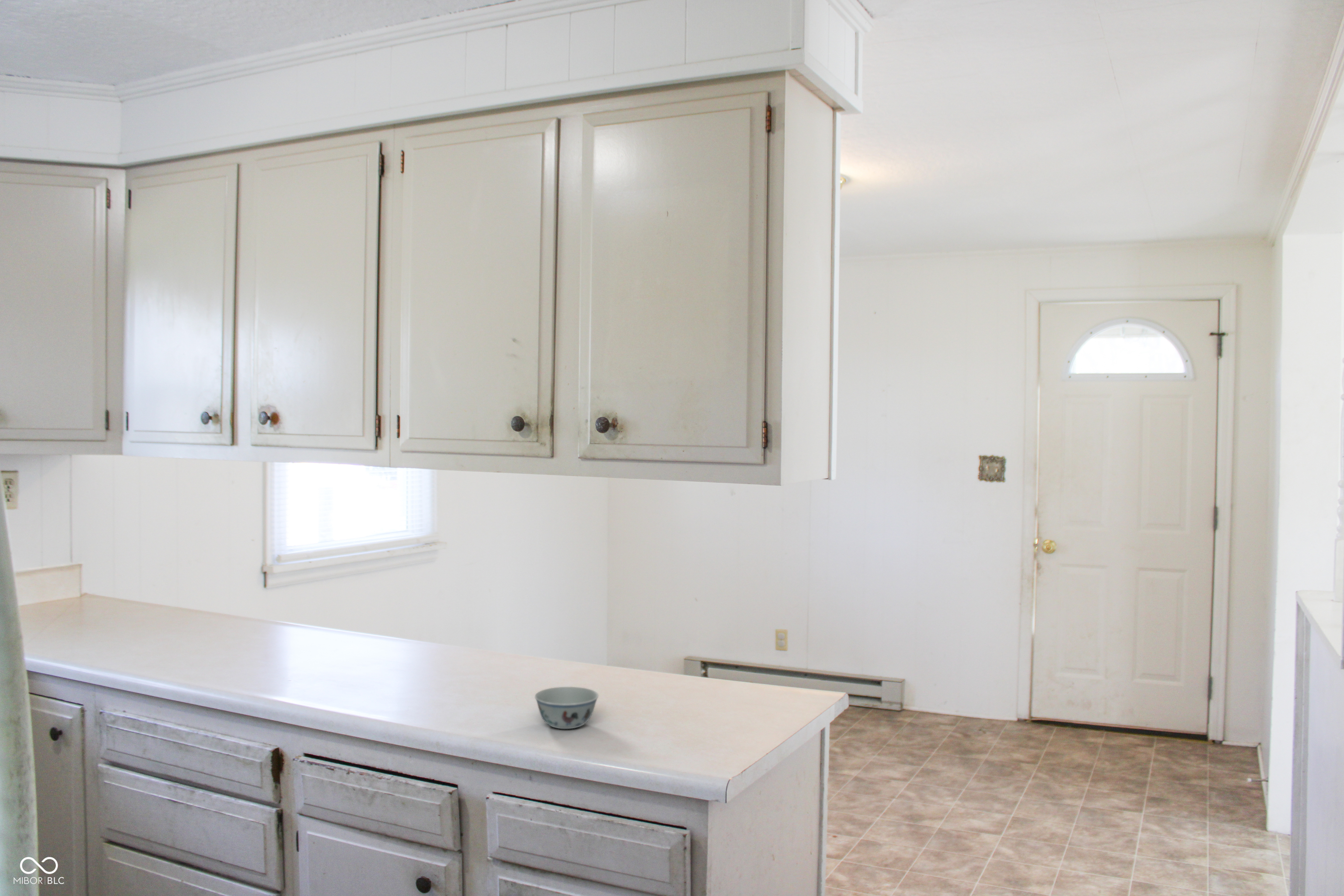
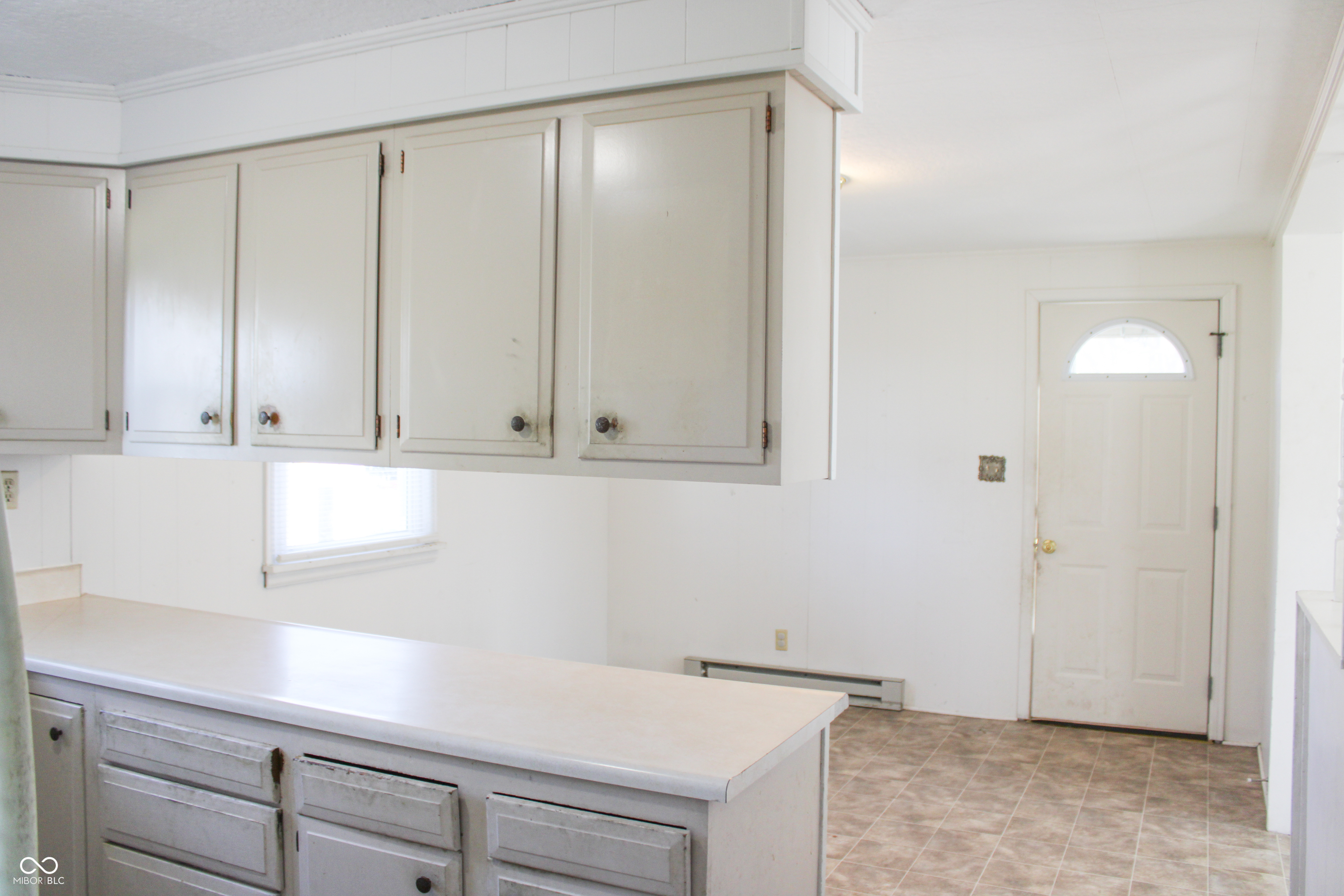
- bowl [534,686,599,729]
